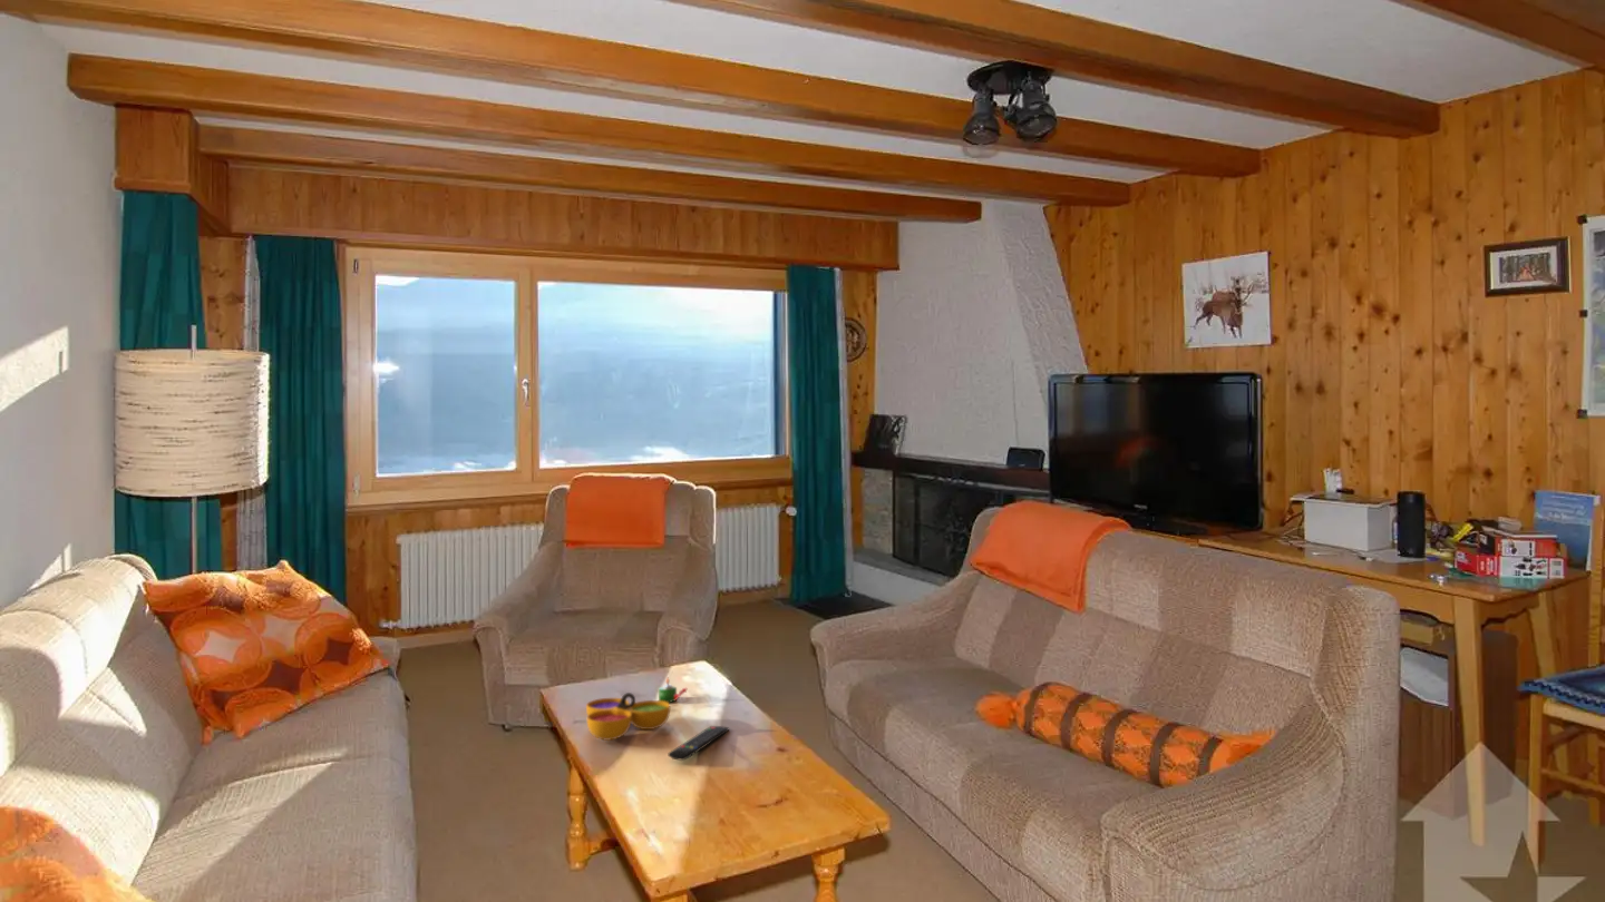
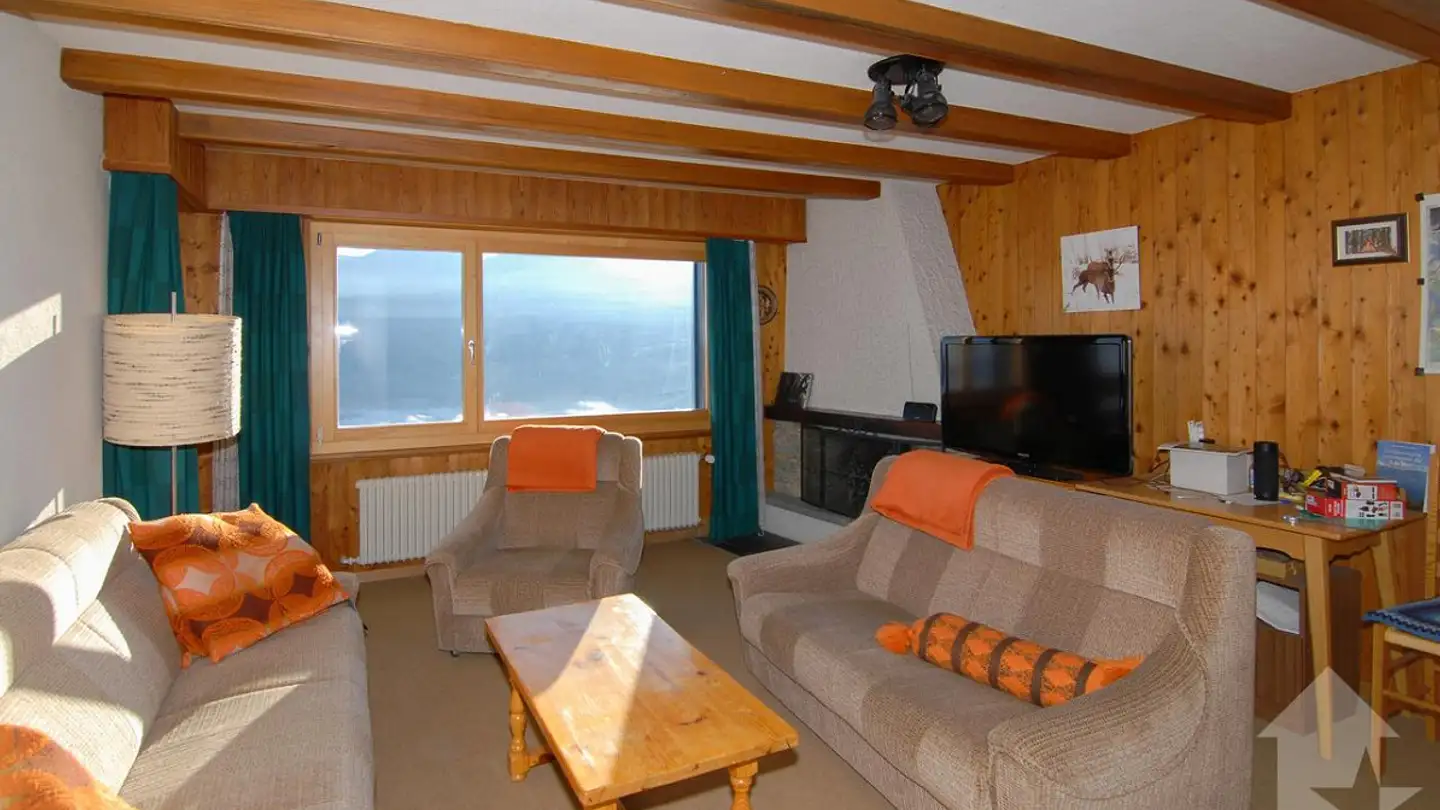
- remote control [668,725,730,762]
- candle [658,677,688,704]
- decorative bowl [585,692,671,742]
